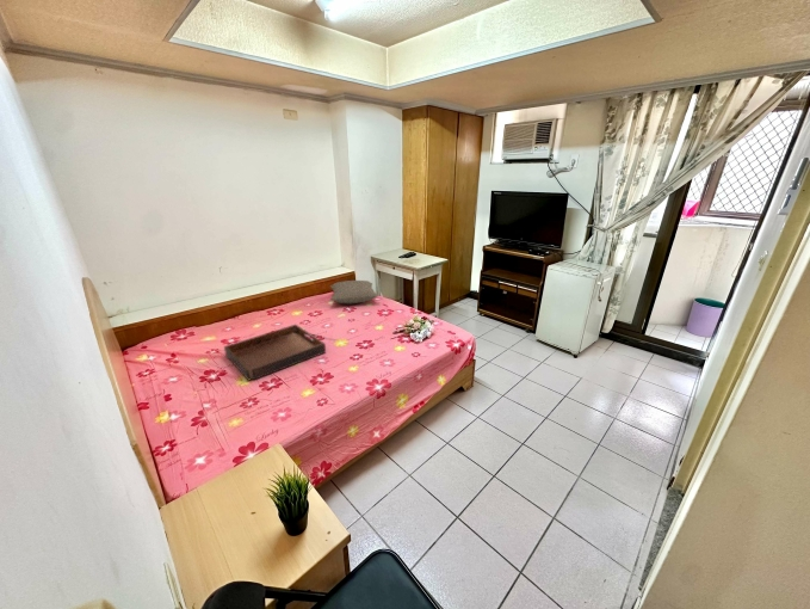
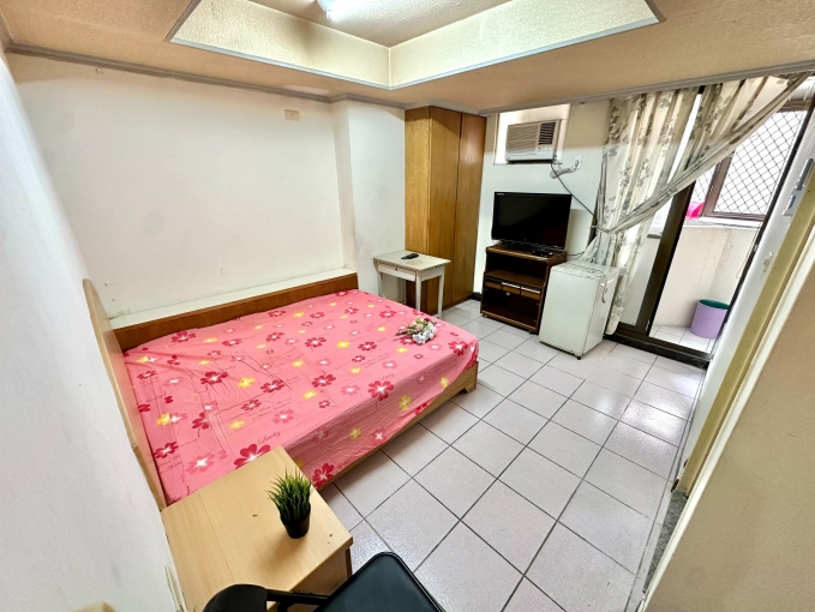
- pillow [329,279,381,304]
- serving tray [223,324,327,382]
